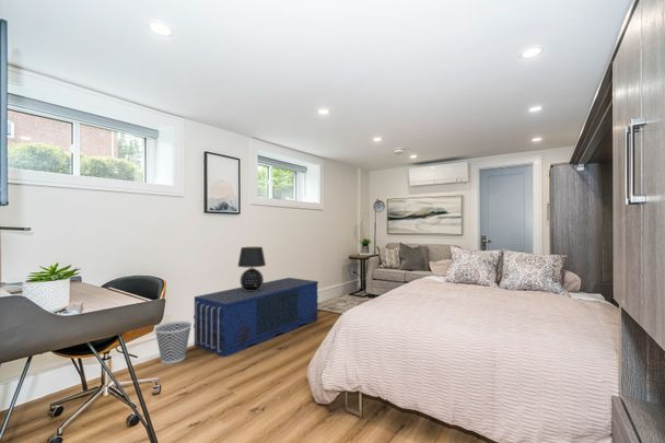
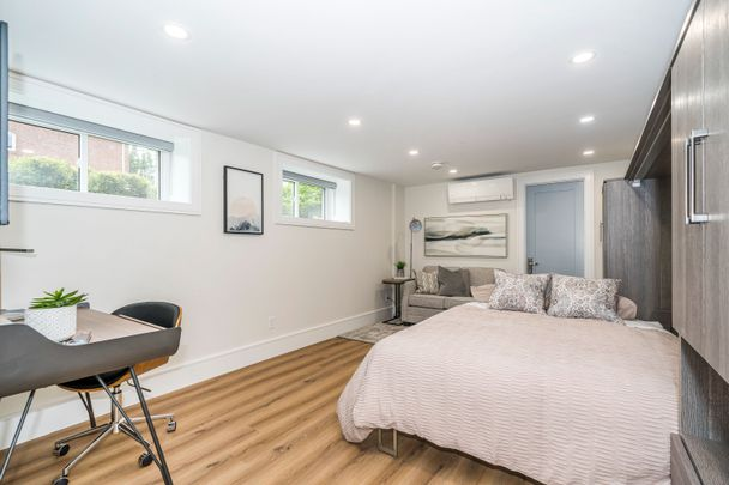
- shipping container [192,277,319,359]
- table lamp [237,246,267,291]
- wastebasket [153,320,192,365]
